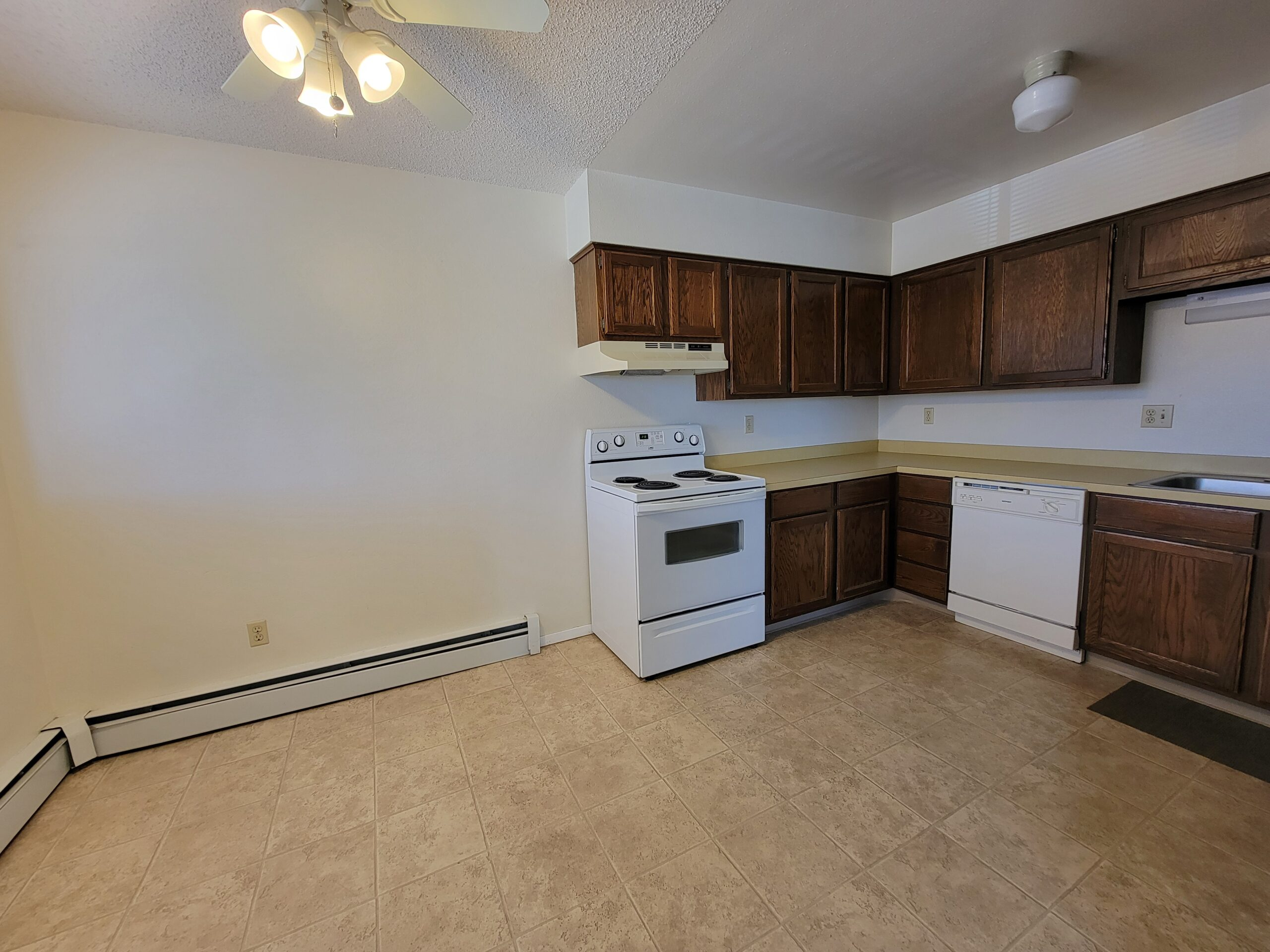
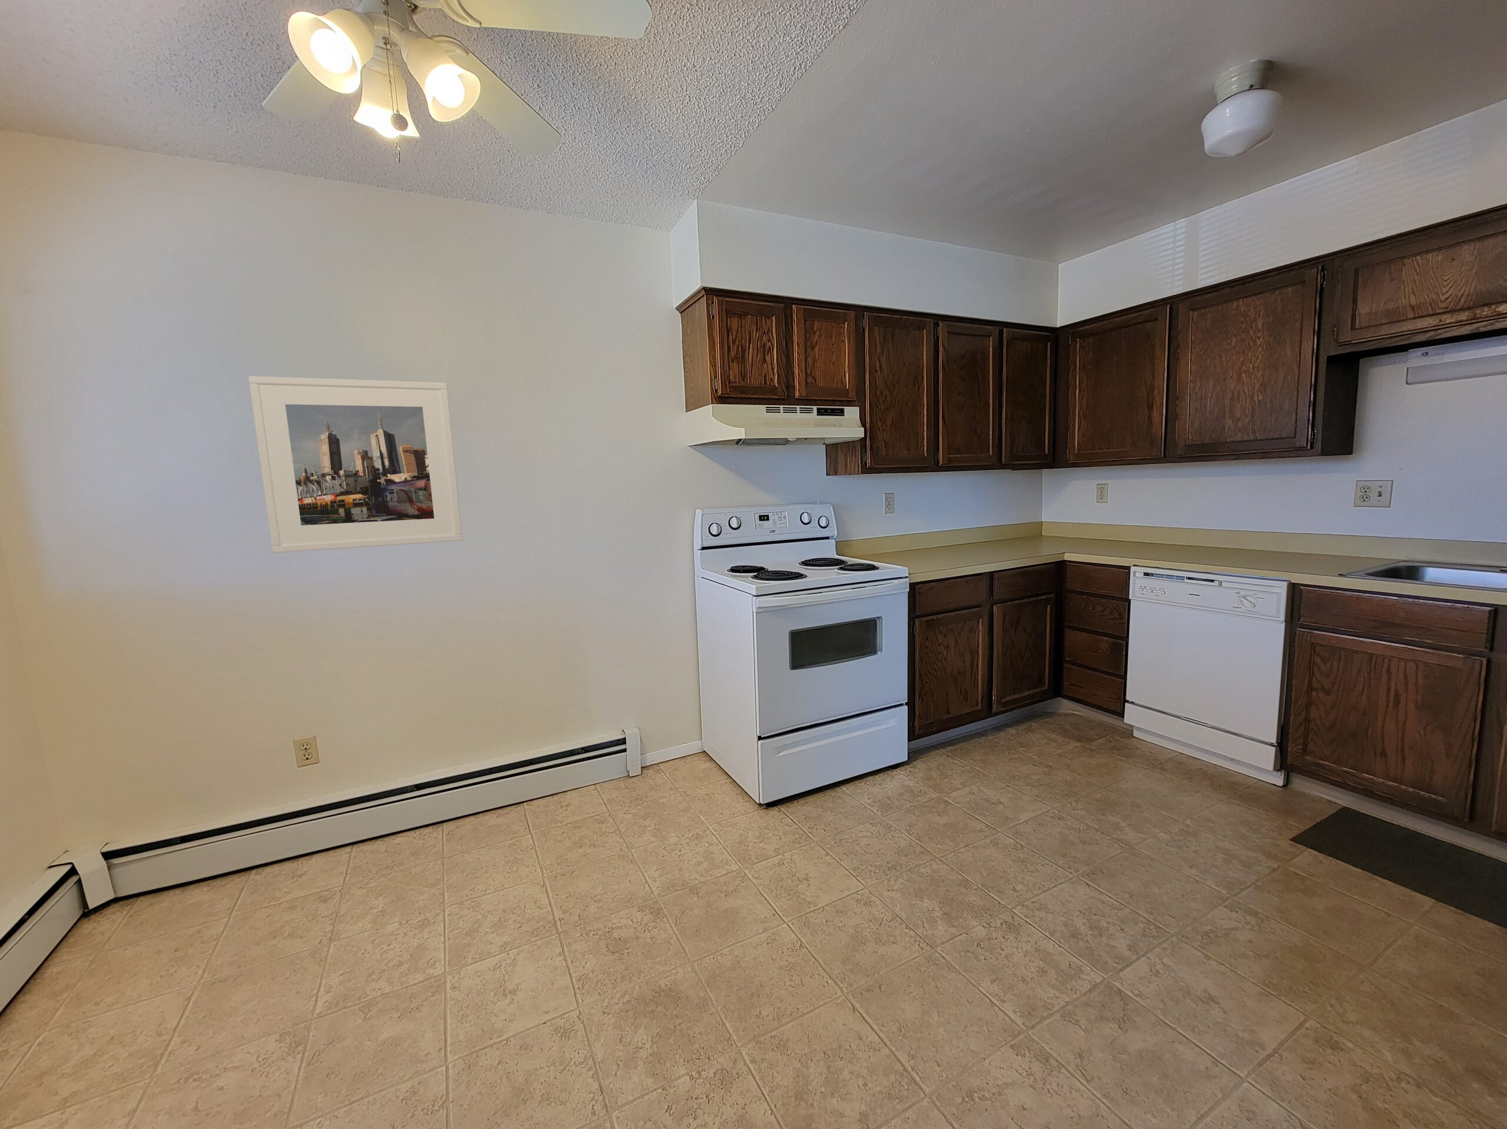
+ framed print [248,376,463,554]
